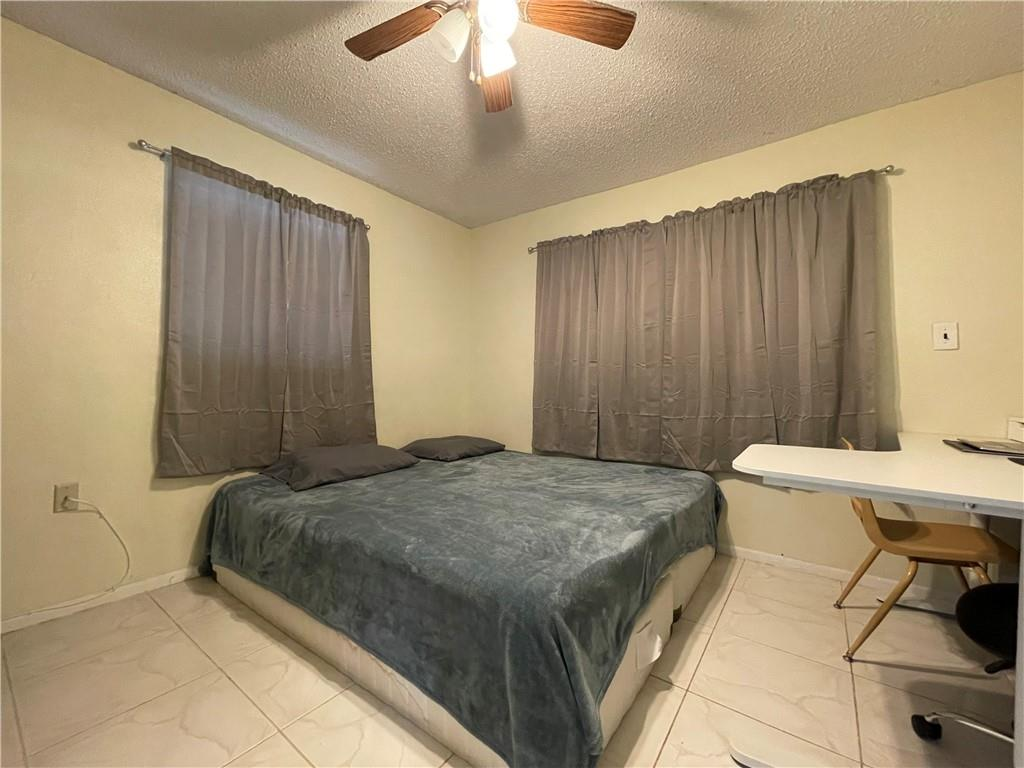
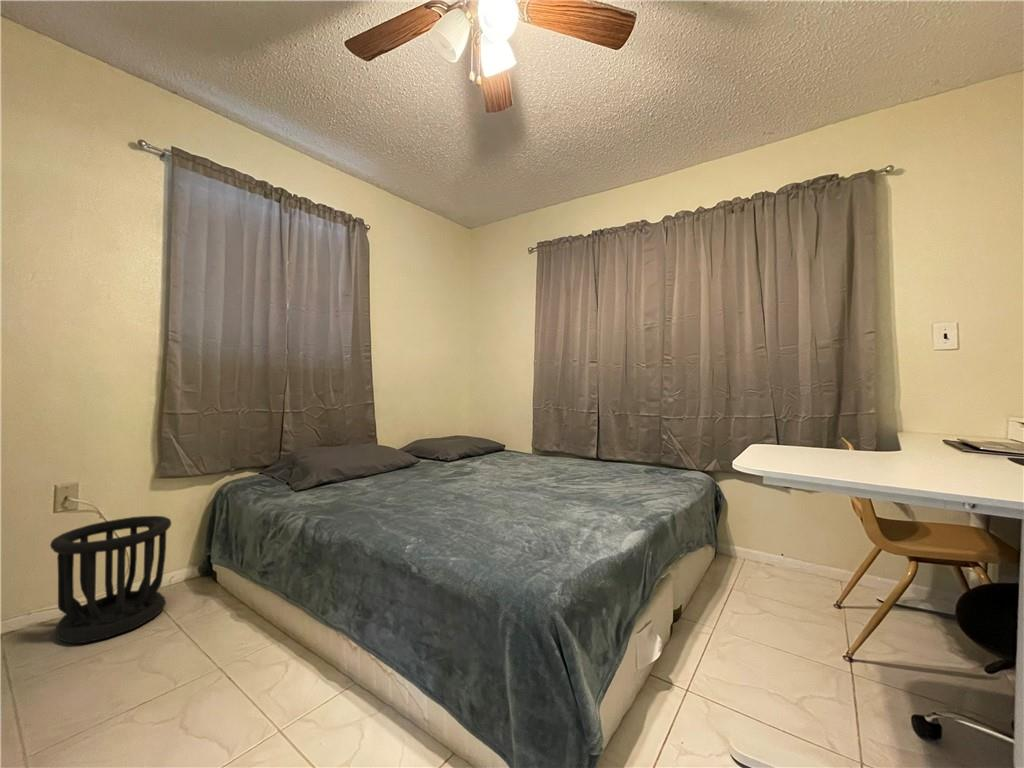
+ wastebasket [49,515,172,645]
